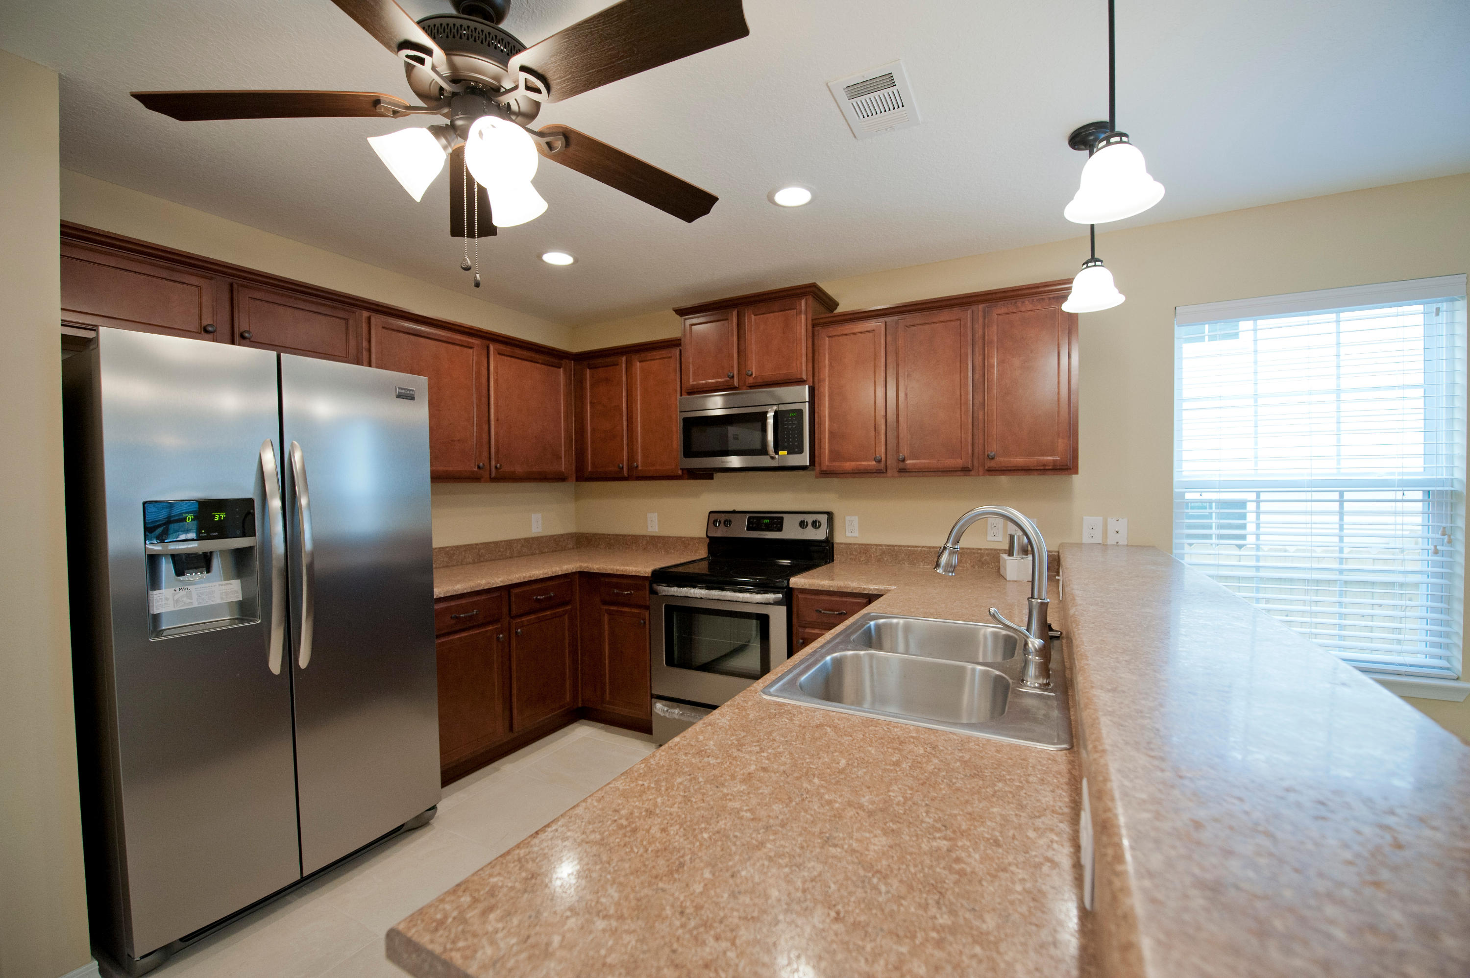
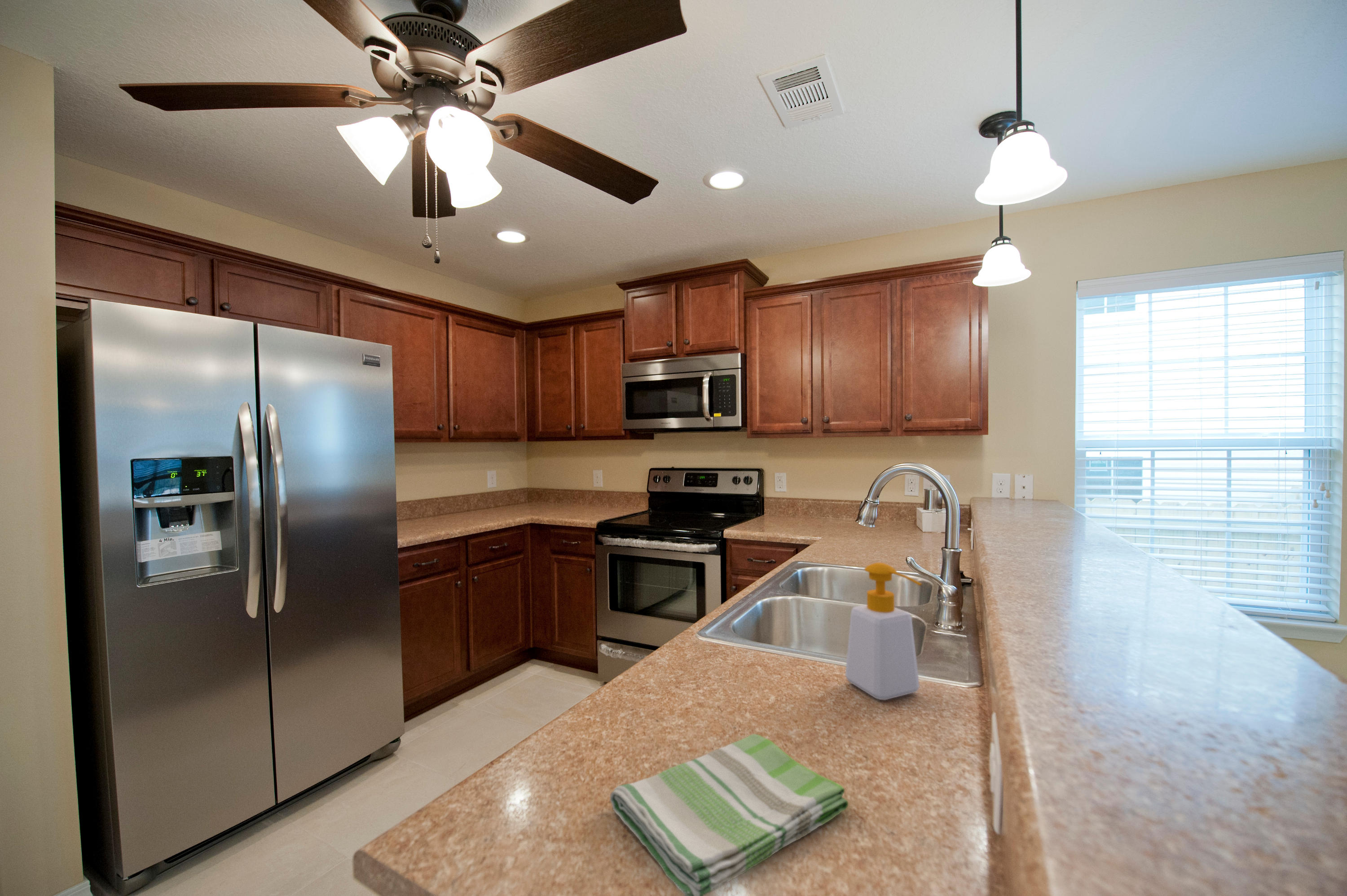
+ soap bottle [845,562,923,701]
+ dish towel [609,733,849,896]
